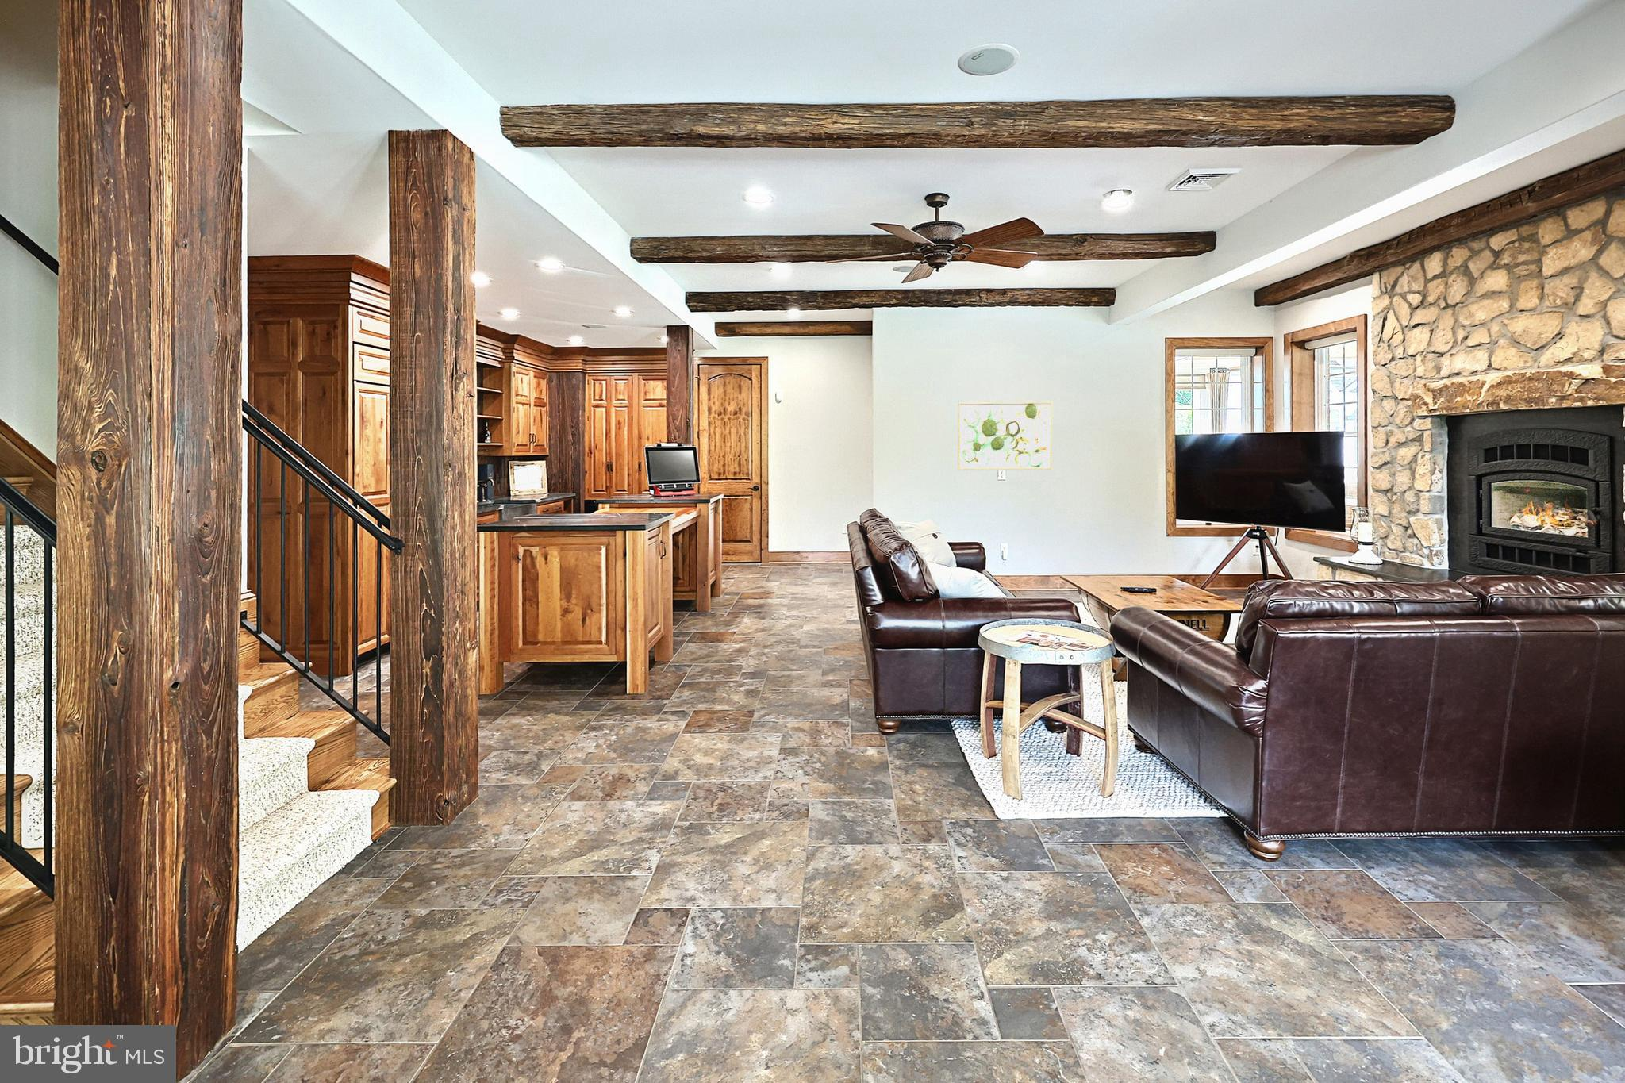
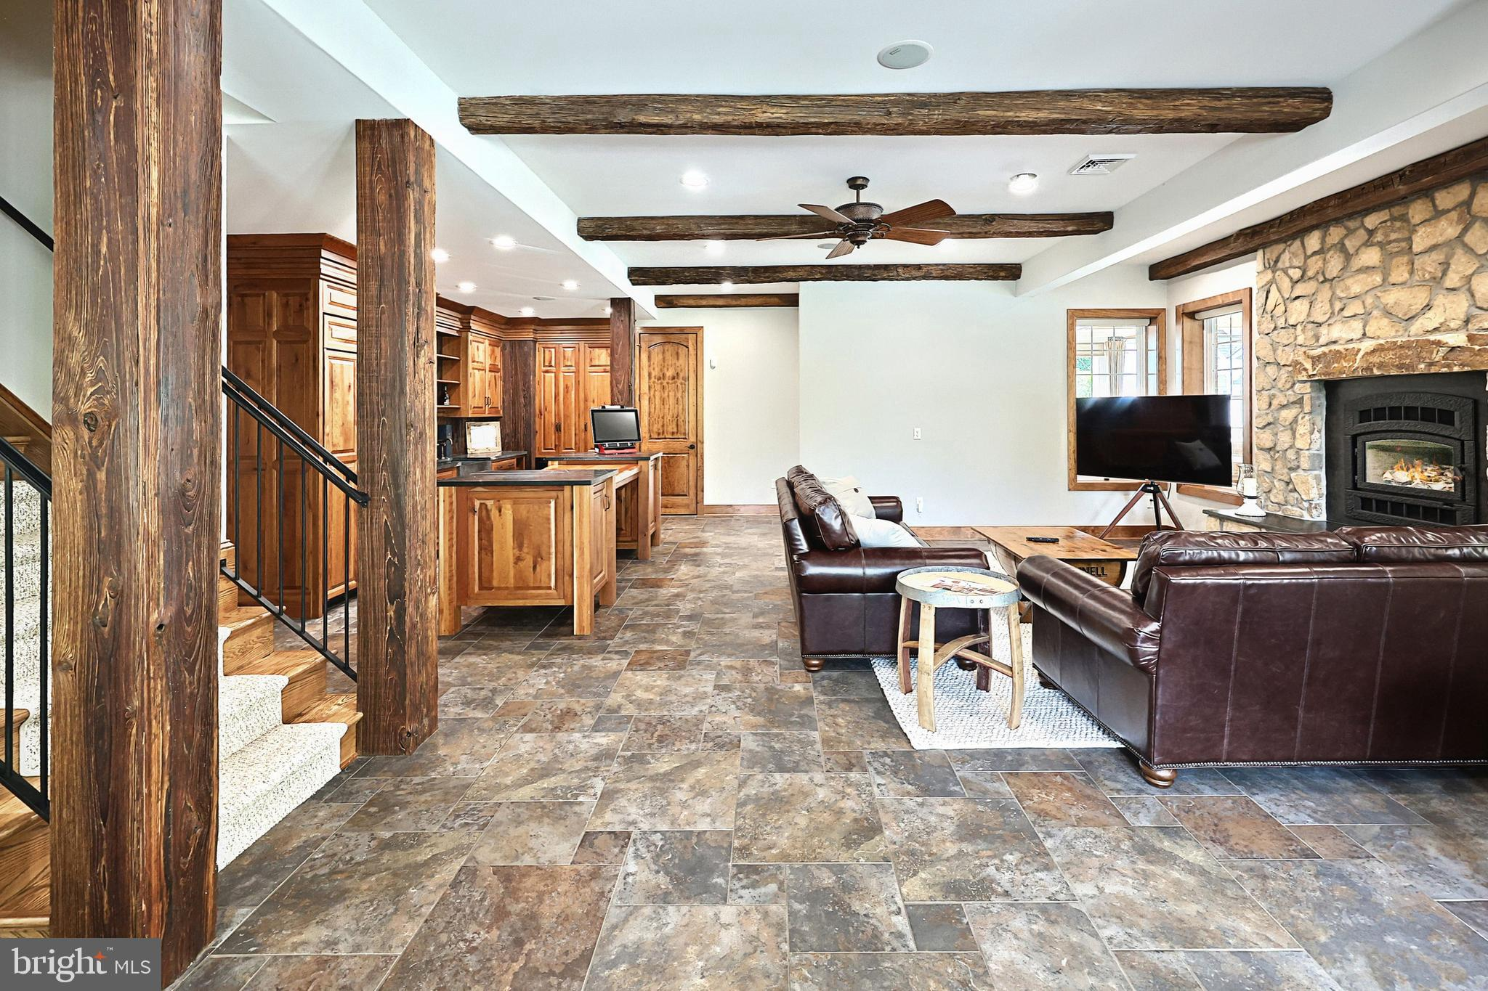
- wall art [958,401,1052,470]
